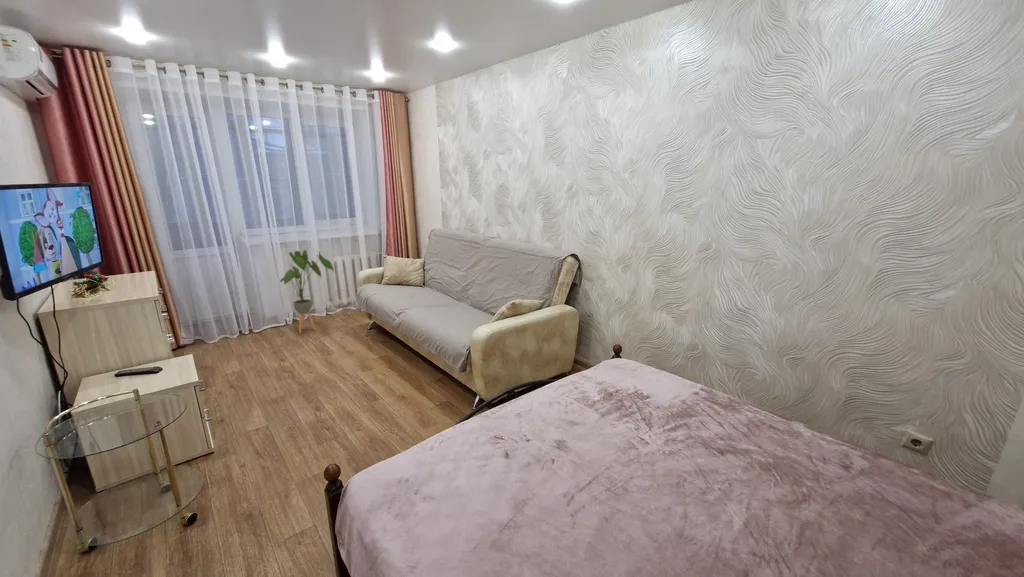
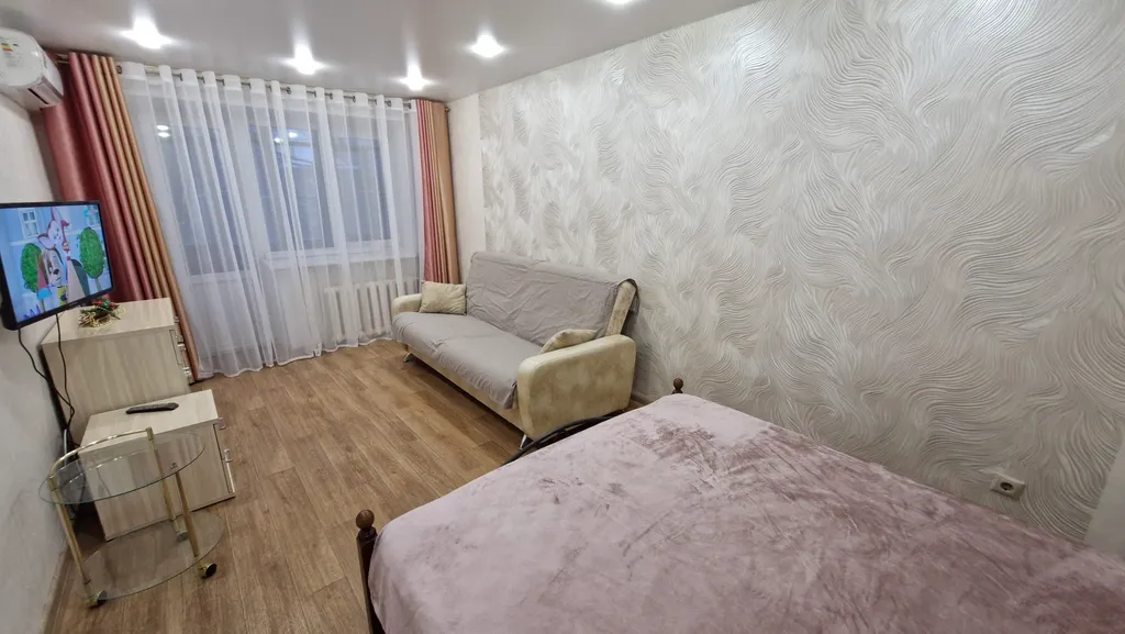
- house plant [279,249,335,334]
